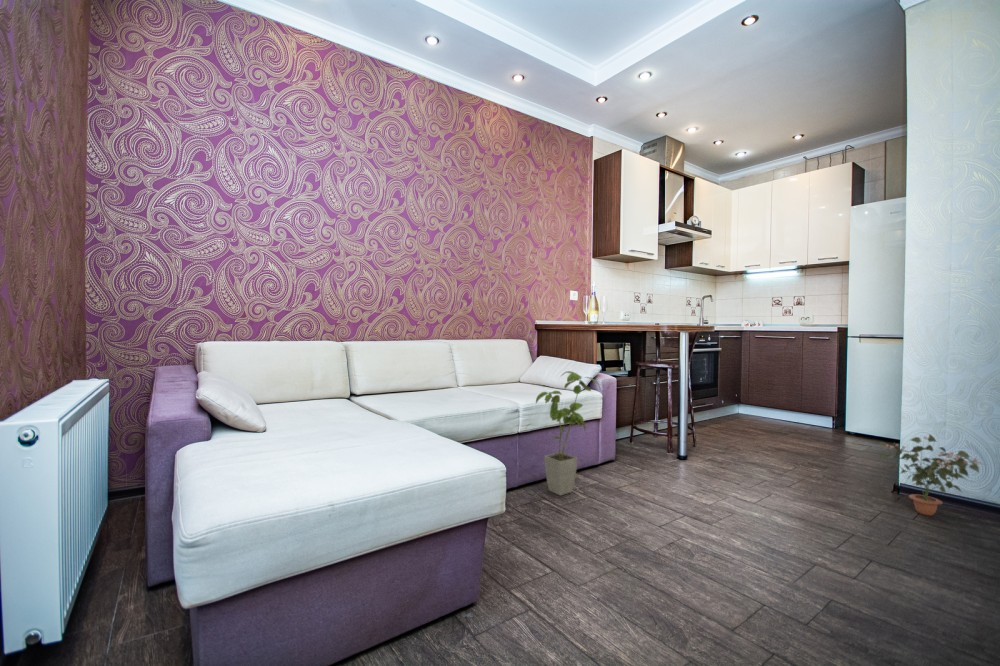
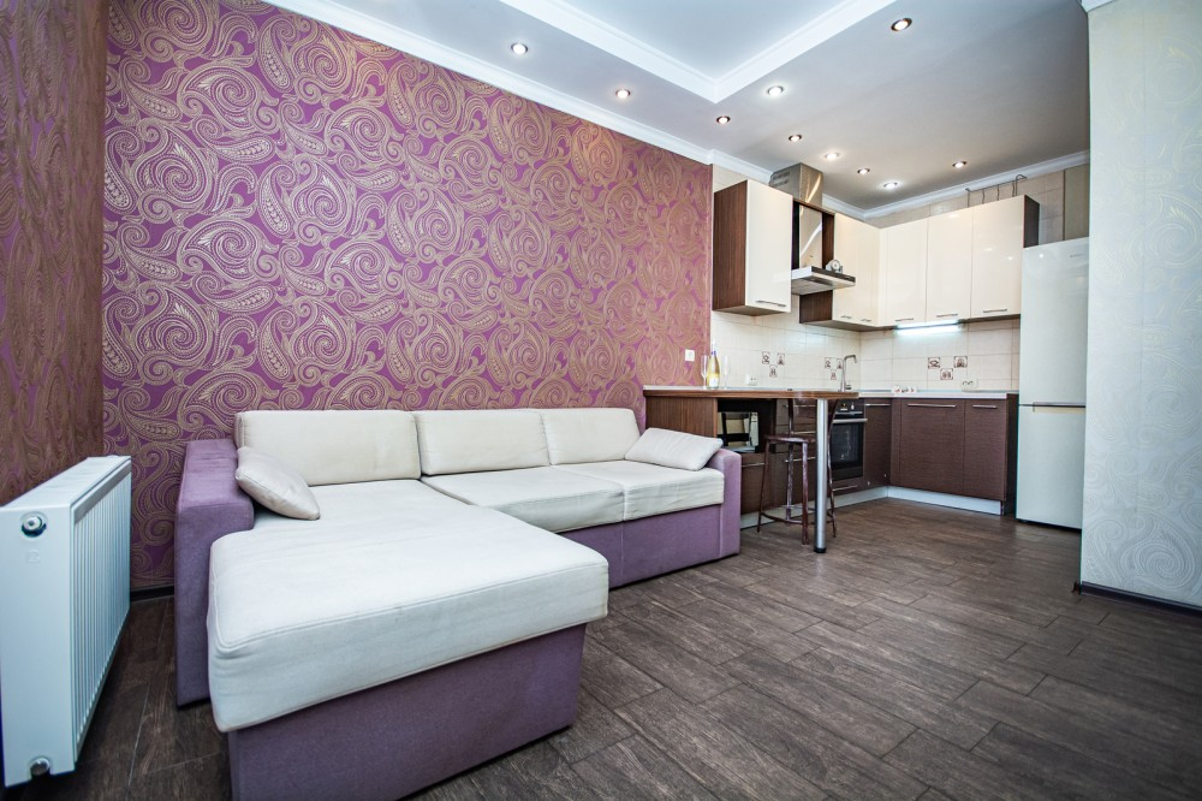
- house plant [535,370,602,497]
- potted plant [878,433,983,516]
